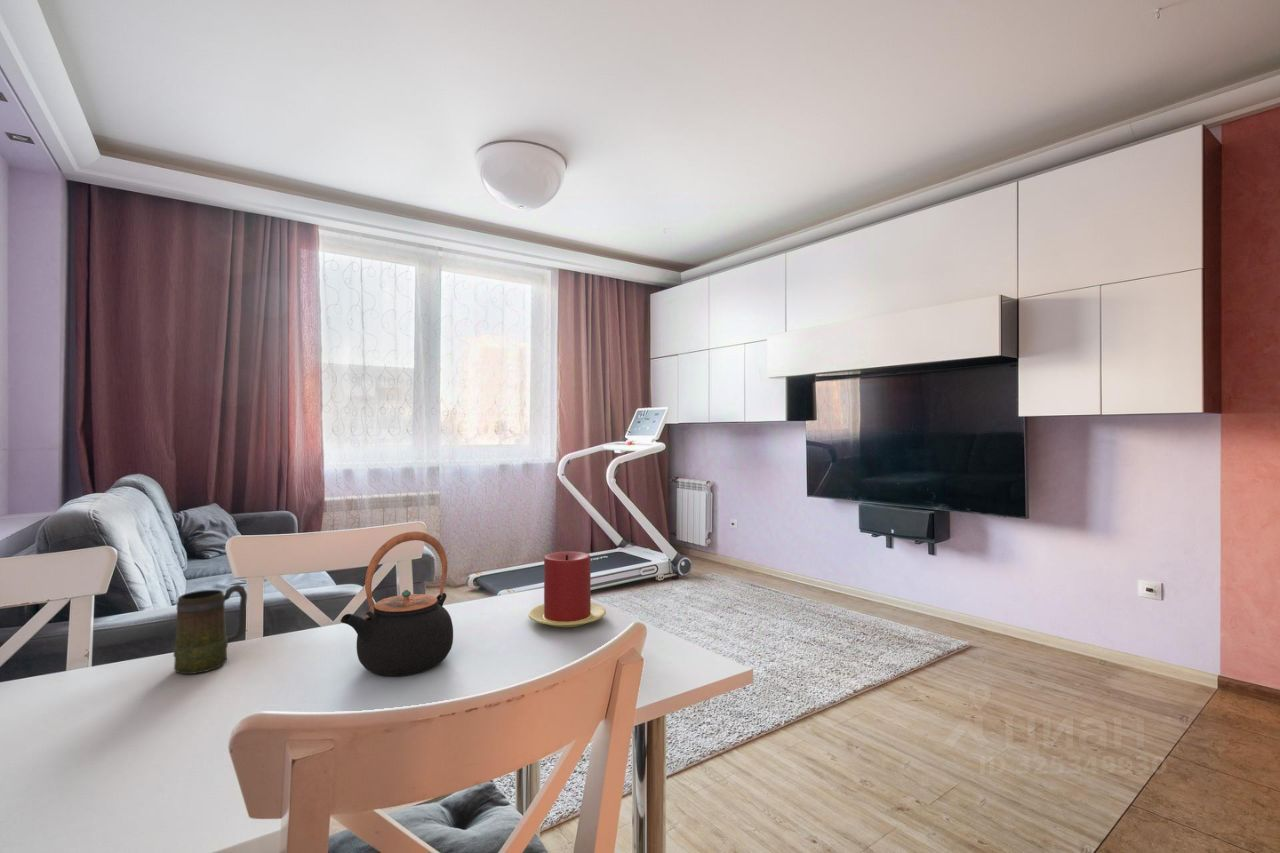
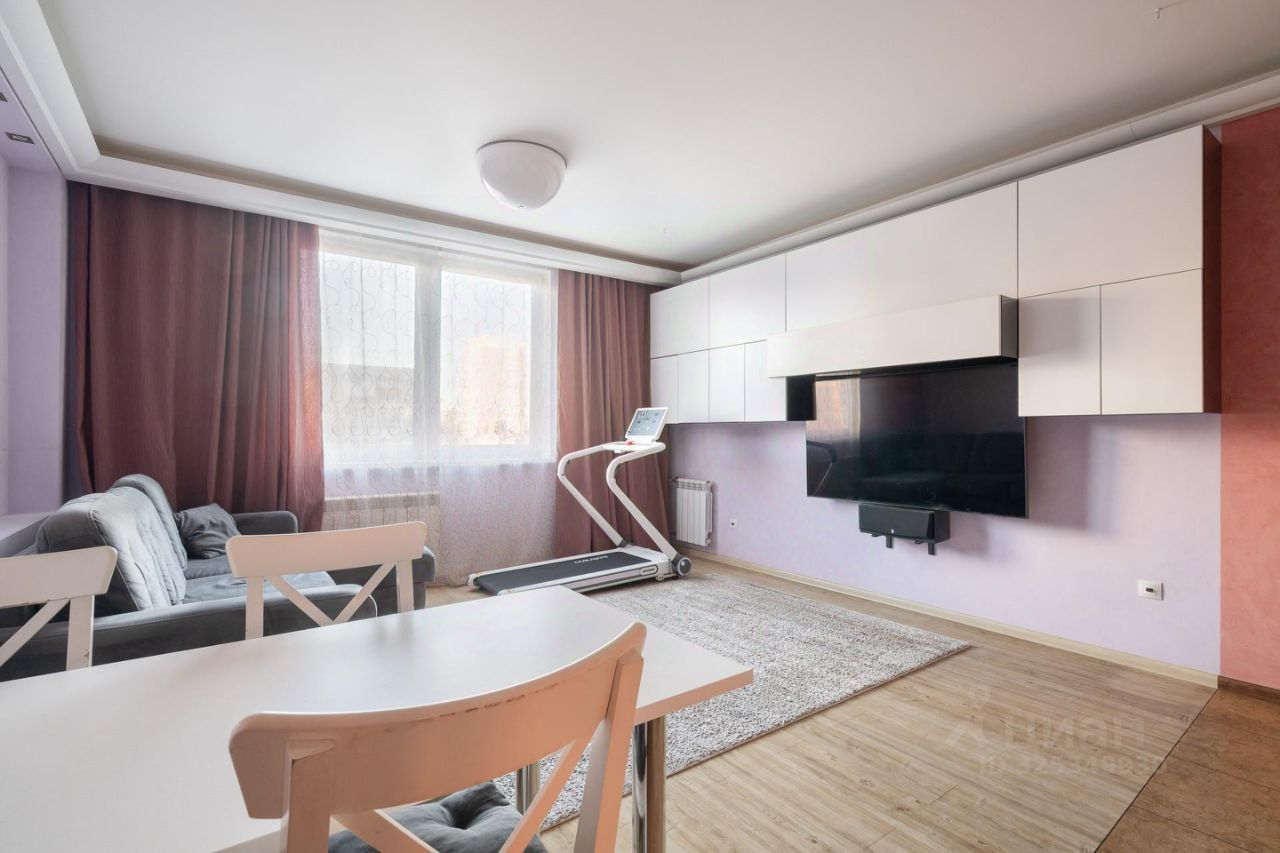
- candle [528,550,607,628]
- teapot [340,531,454,678]
- mug [172,584,248,675]
